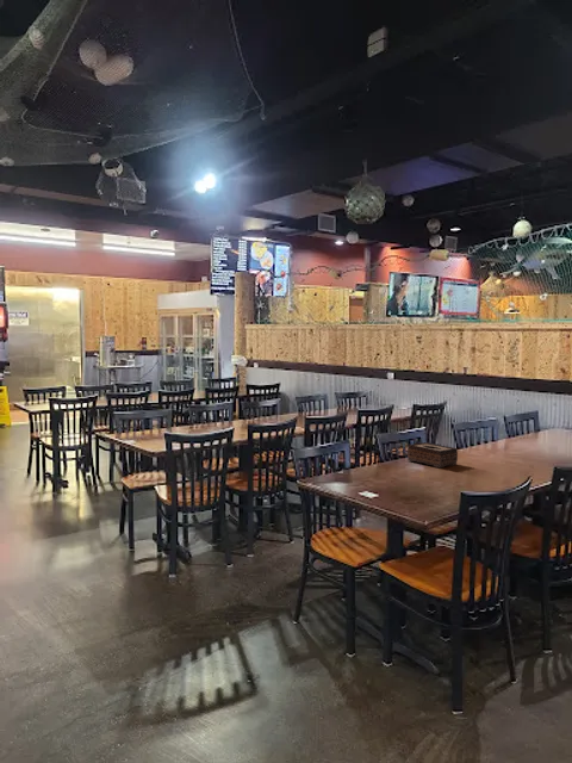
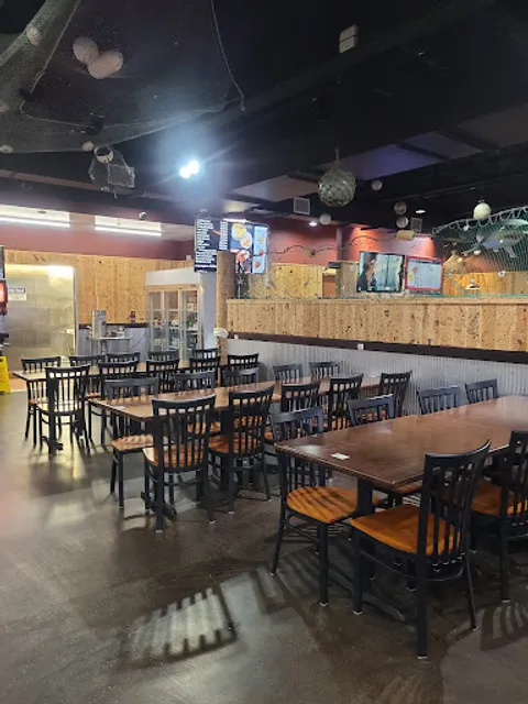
- tissue box [406,441,459,469]
